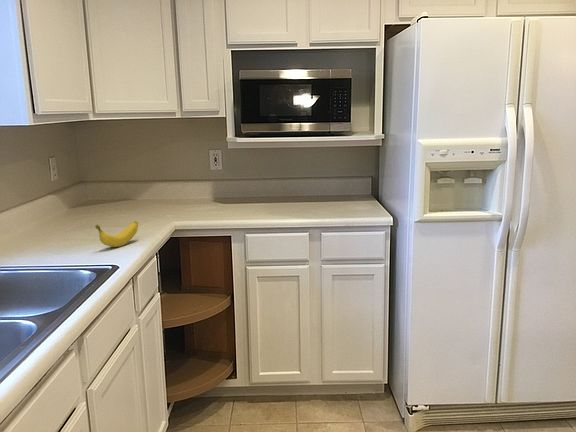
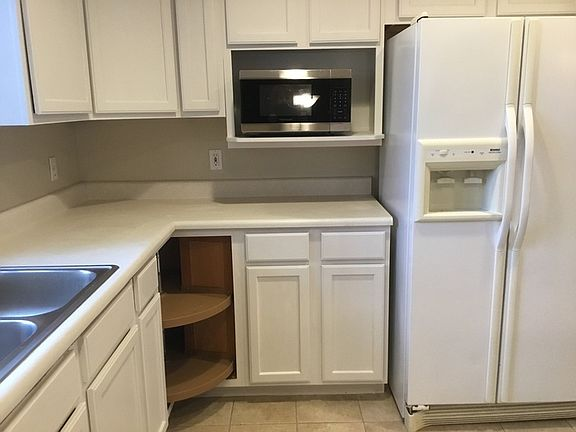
- banana [94,220,139,248]
